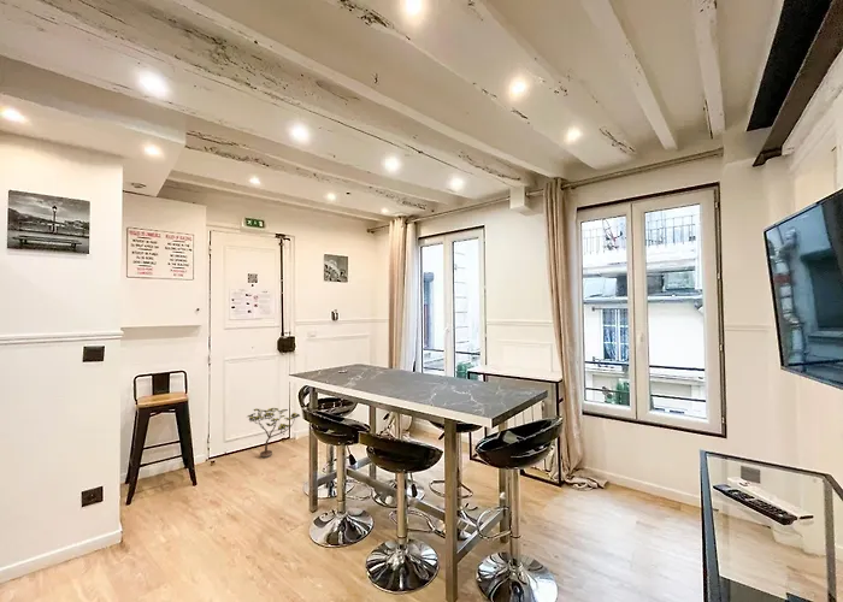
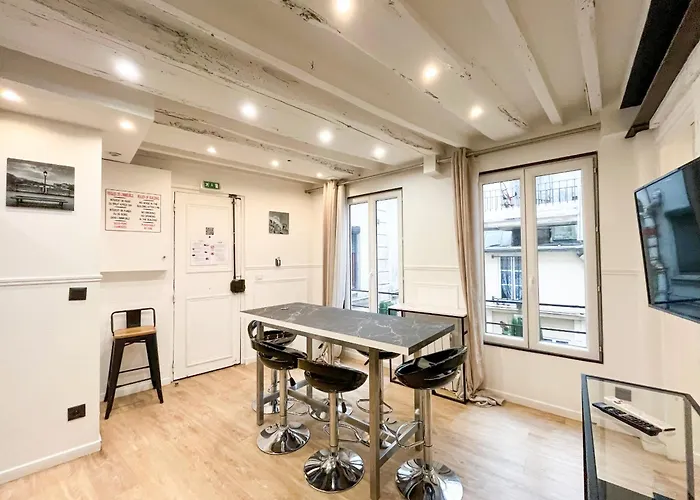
- decorative plant [246,407,301,459]
